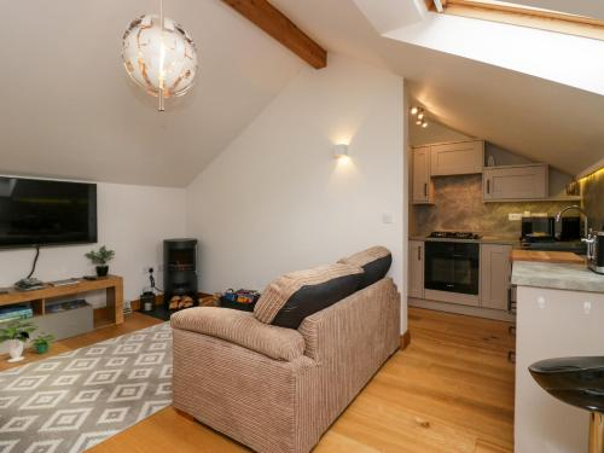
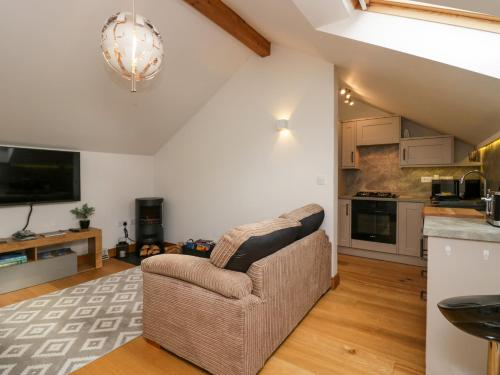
- potted plant [0,320,56,364]
